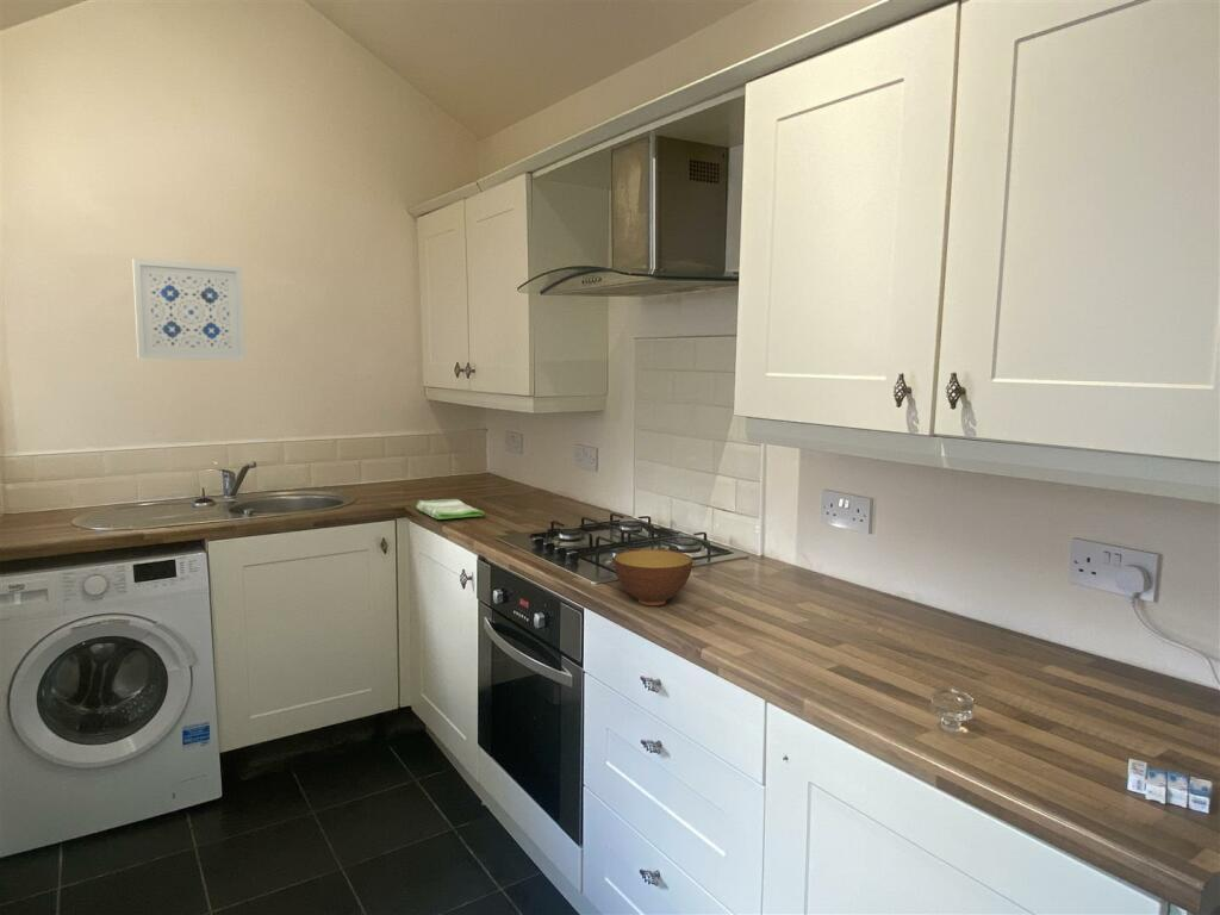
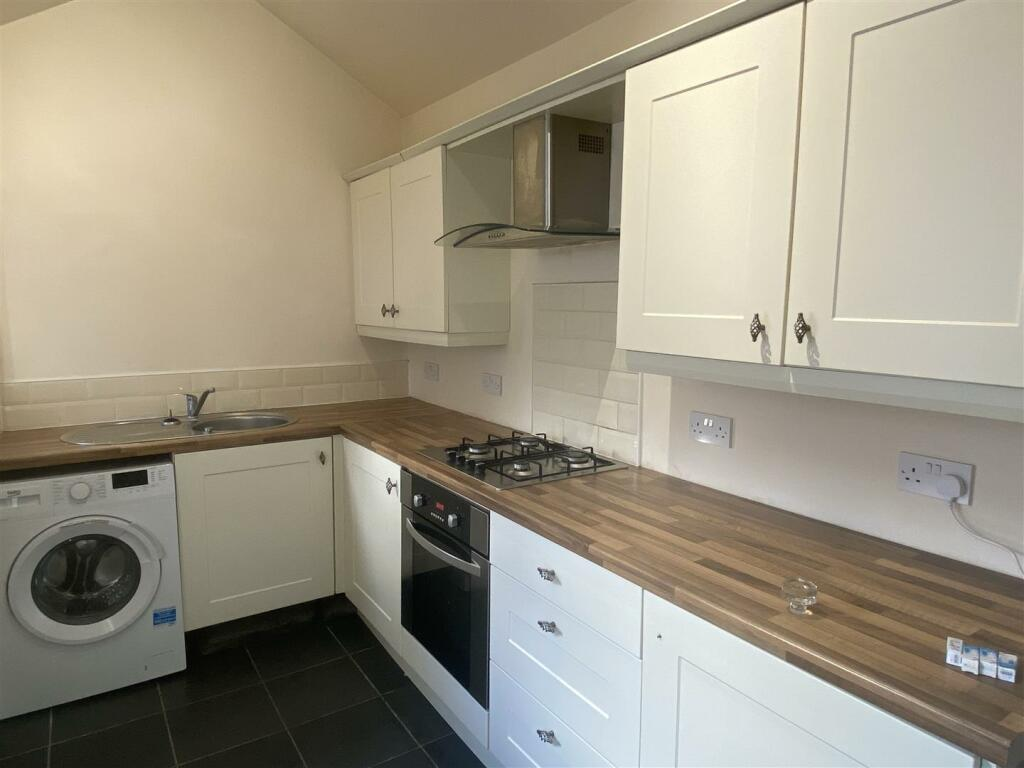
- wall art [131,257,247,362]
- dish towel [415,498,485,521]
- bowl [612,548,693,606]
